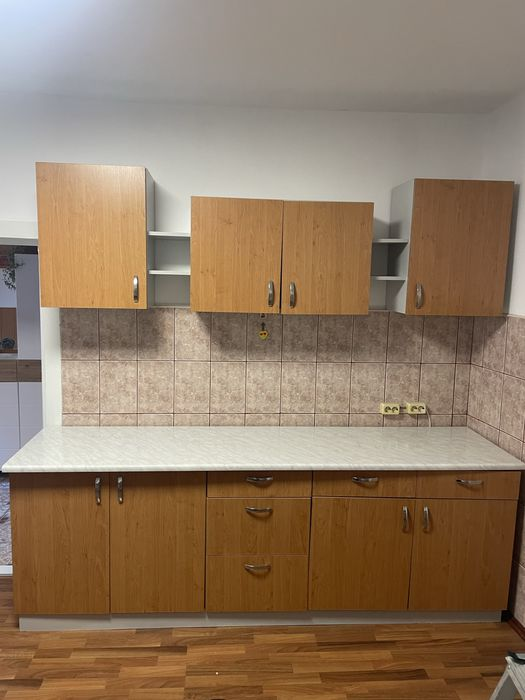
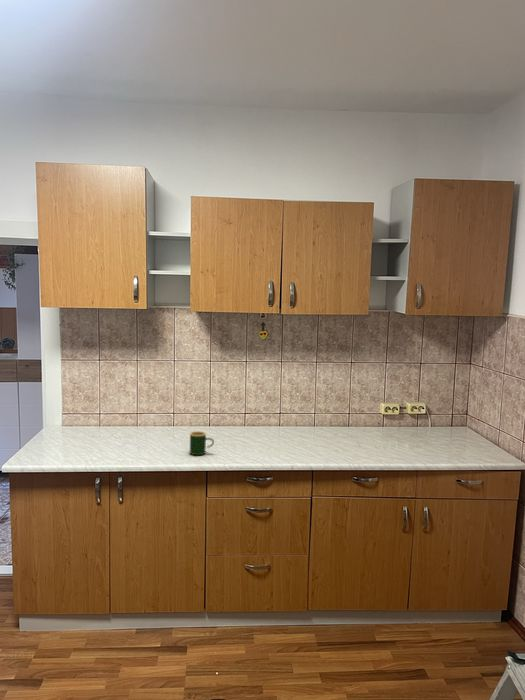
+ mug [189,430,215,456]
